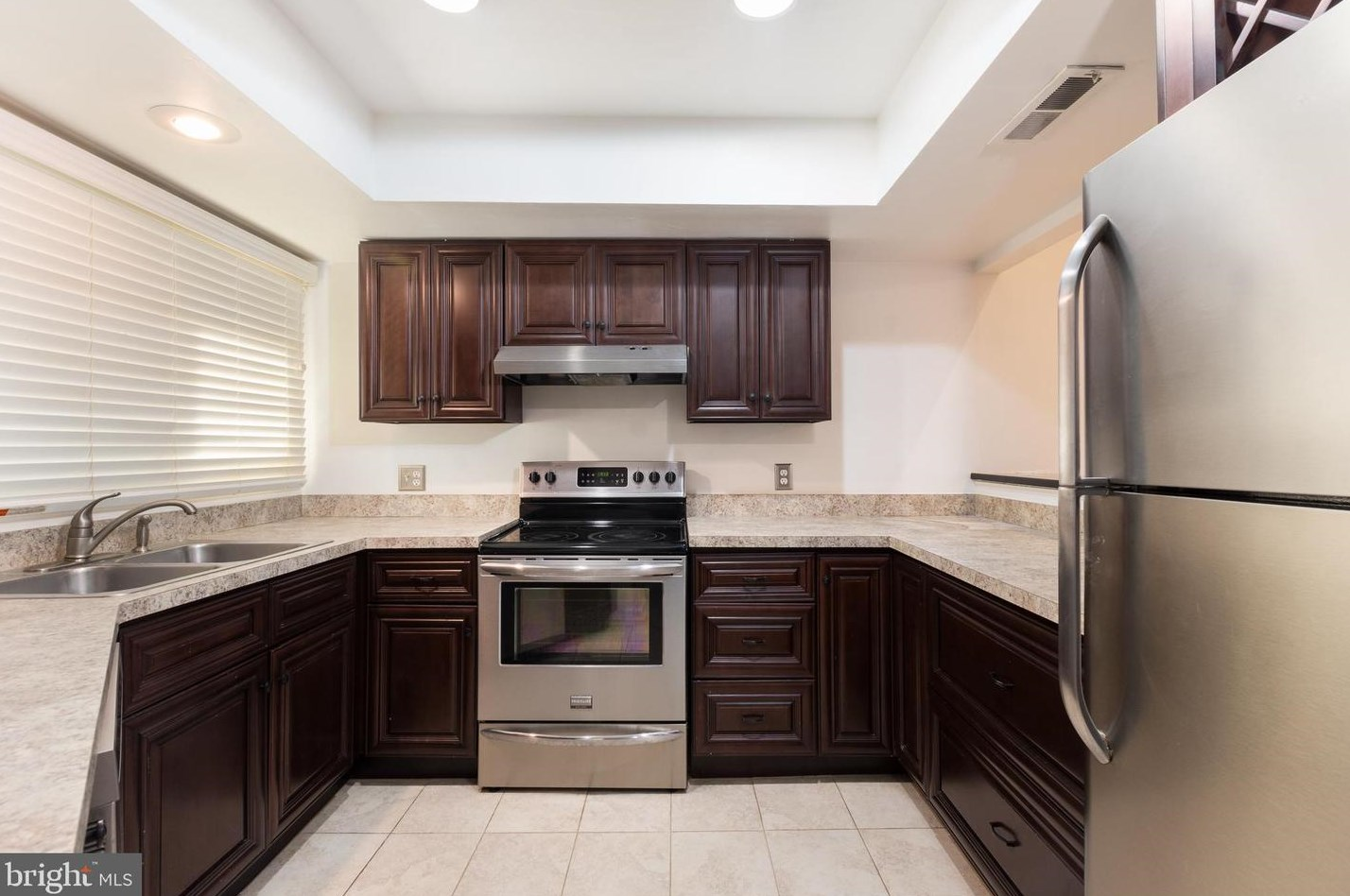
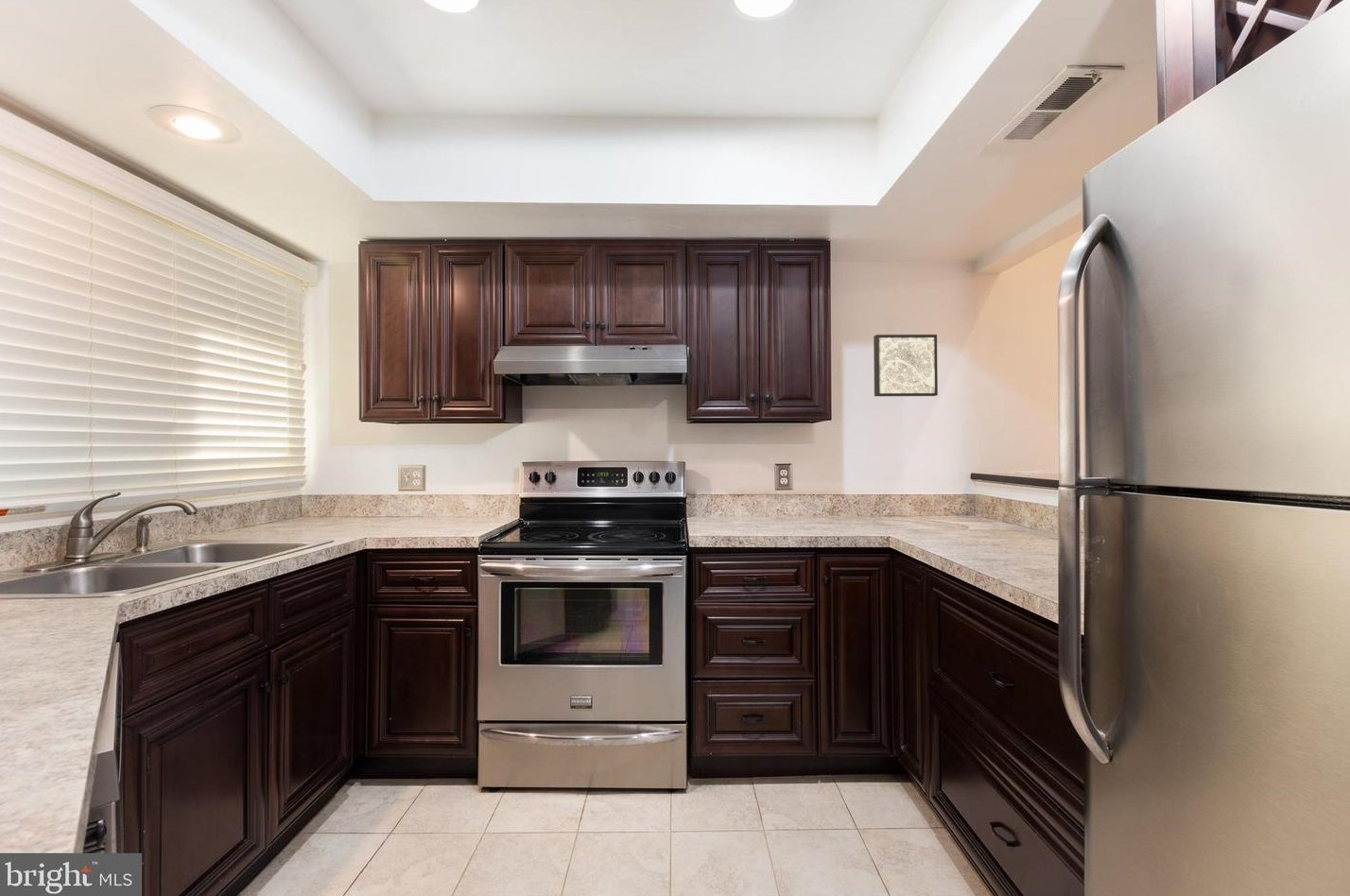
+ wall art [873,334,939,397]
